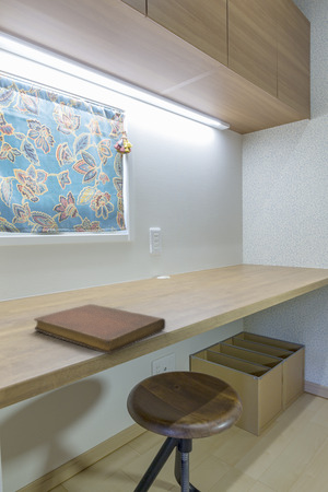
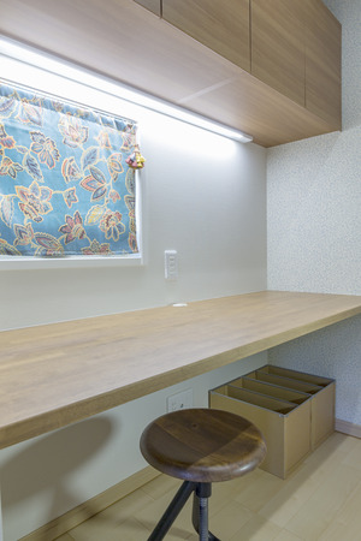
- notebook [33,303,166,355]
